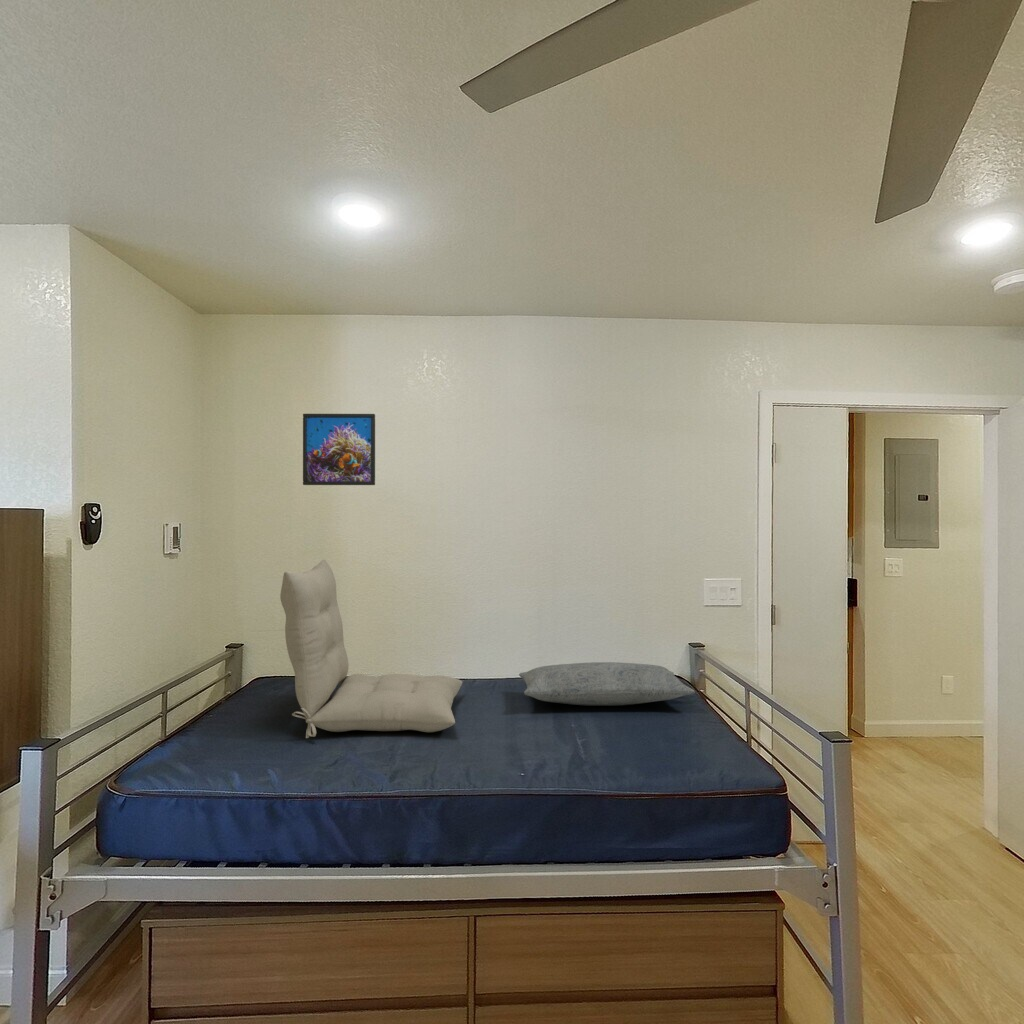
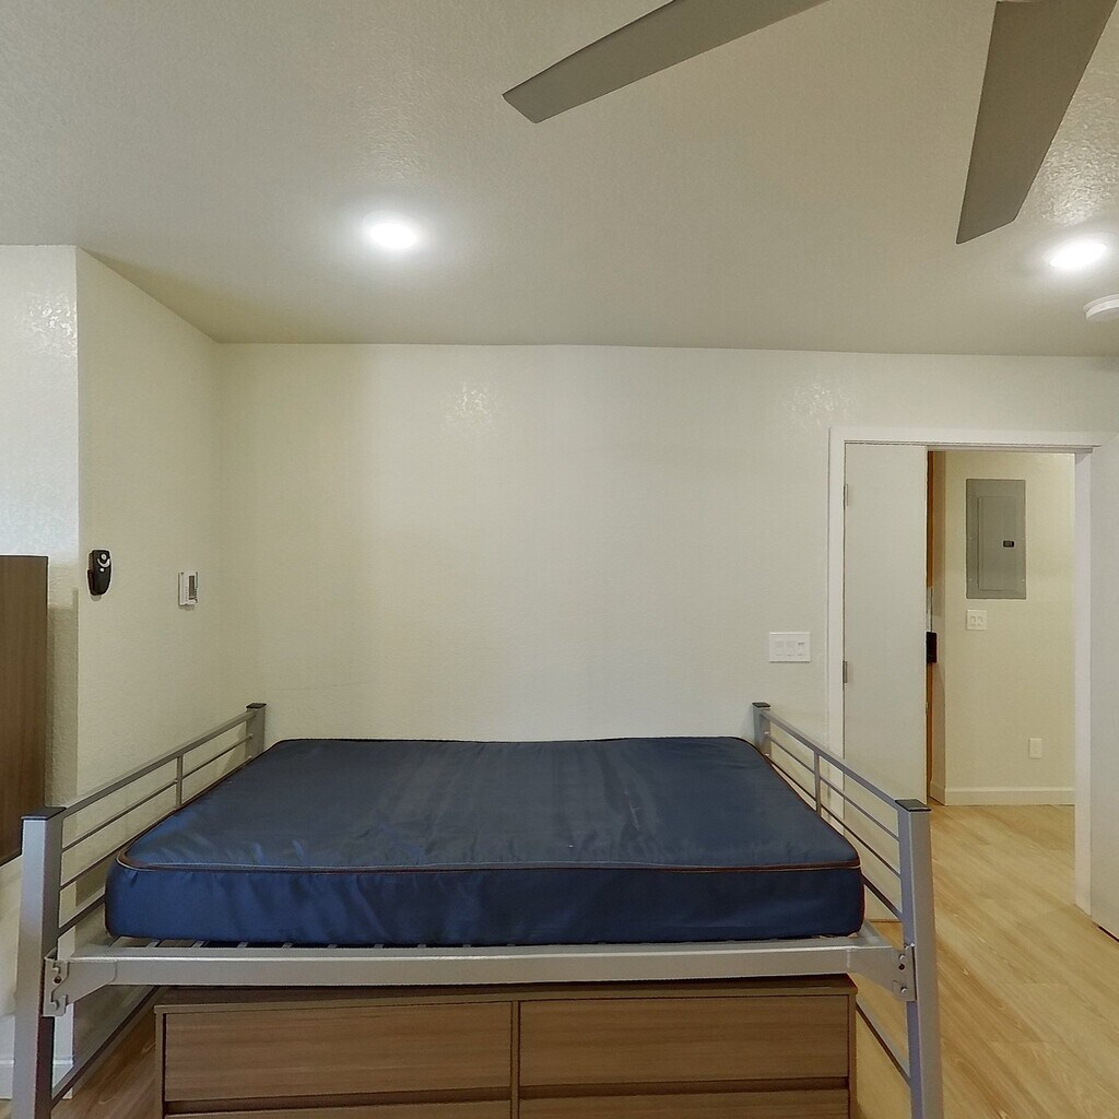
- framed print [302,413,376,486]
- pillow [518,661,696,707]
- seat cushion [279,559,464,739]
